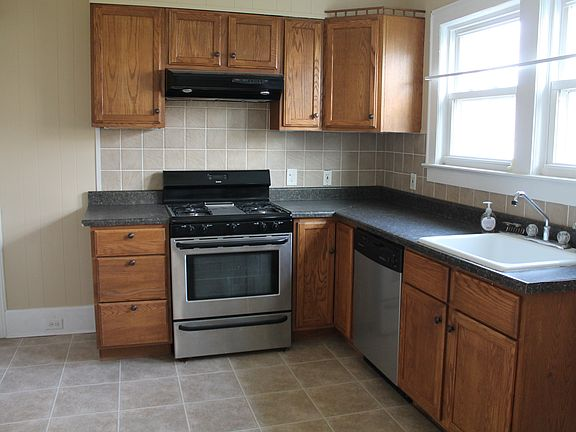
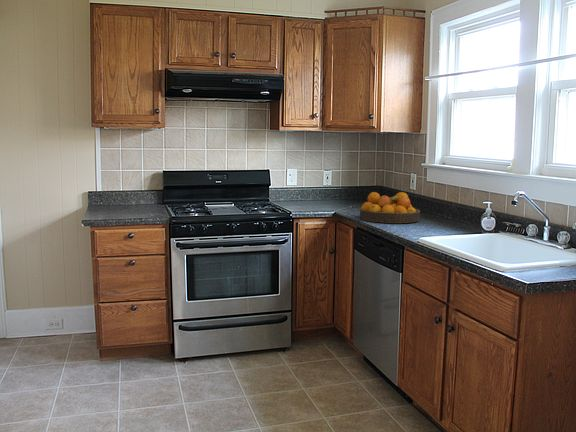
+ fruit bowl [359,191,421,224]
